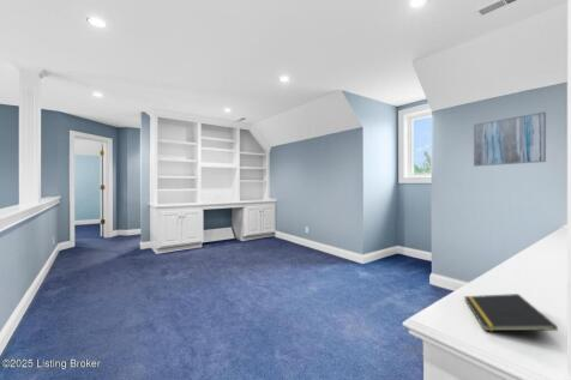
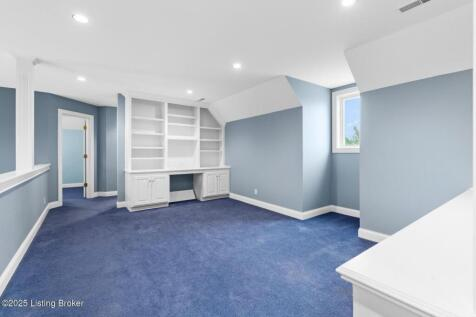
- wall art [473,111,547,168]
- notepad [463,292,559,332]
